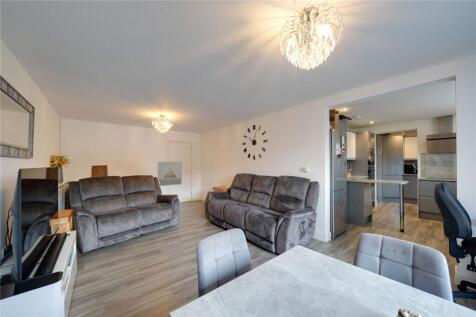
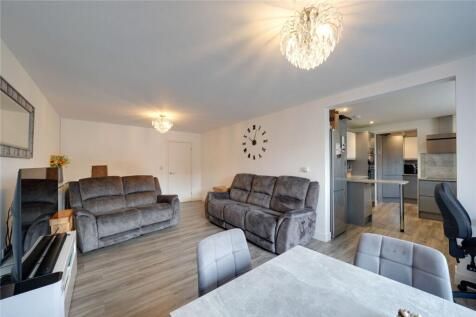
- wall art [156,161,183,187]
